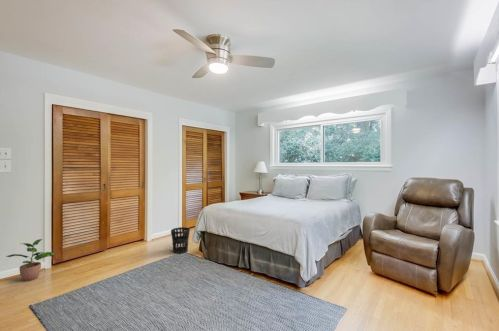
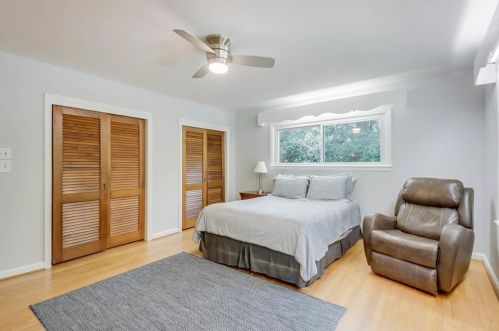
- potted plant [4,238,56,282]
- wastebasket [170,226,191,255]
